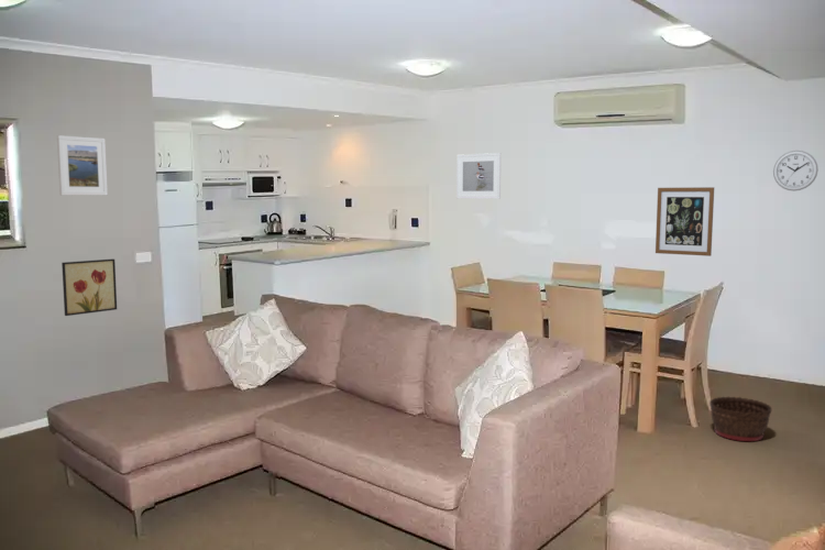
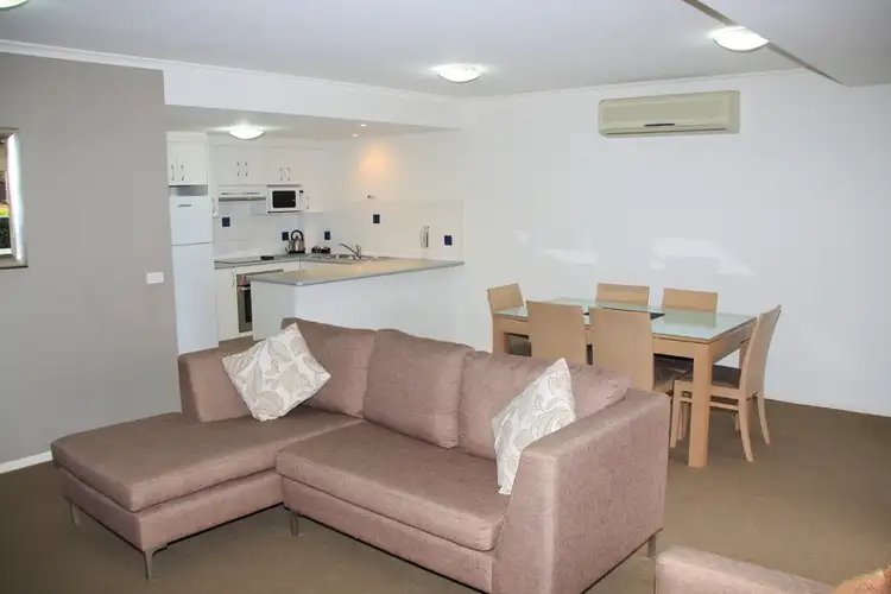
- wall art [61,257,118,317]
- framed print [56,134,109,196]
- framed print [455,152,503,199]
- wall clock [772,150,820,193]
- wall art [654,186,715,257]
- basket [708,396,772,442]
